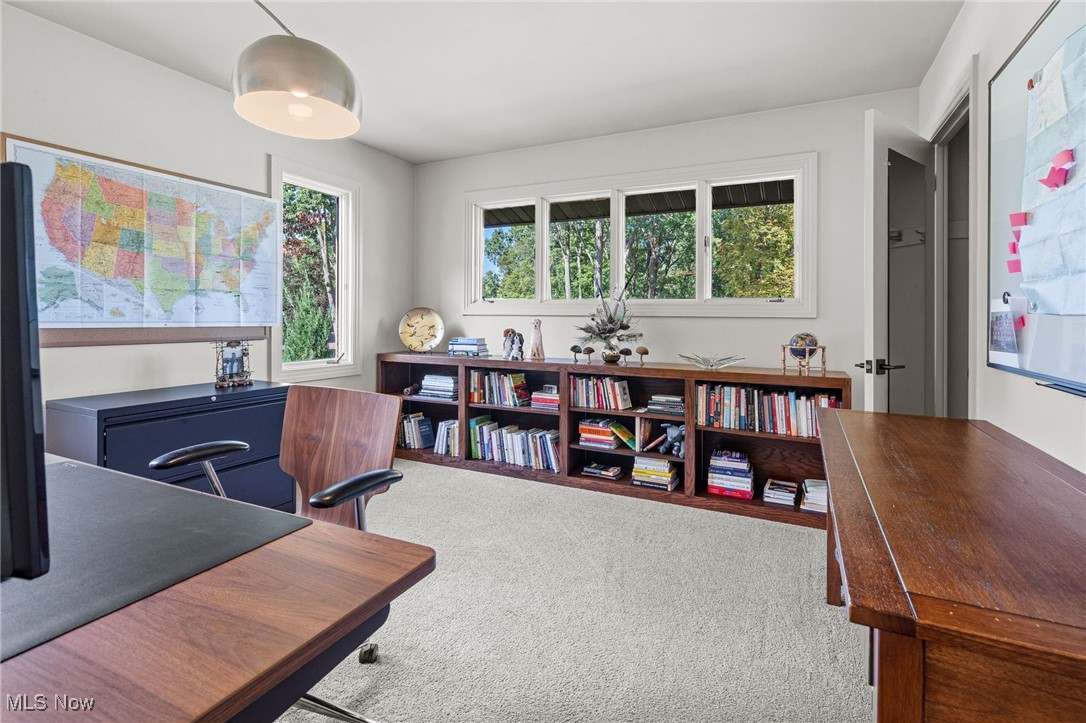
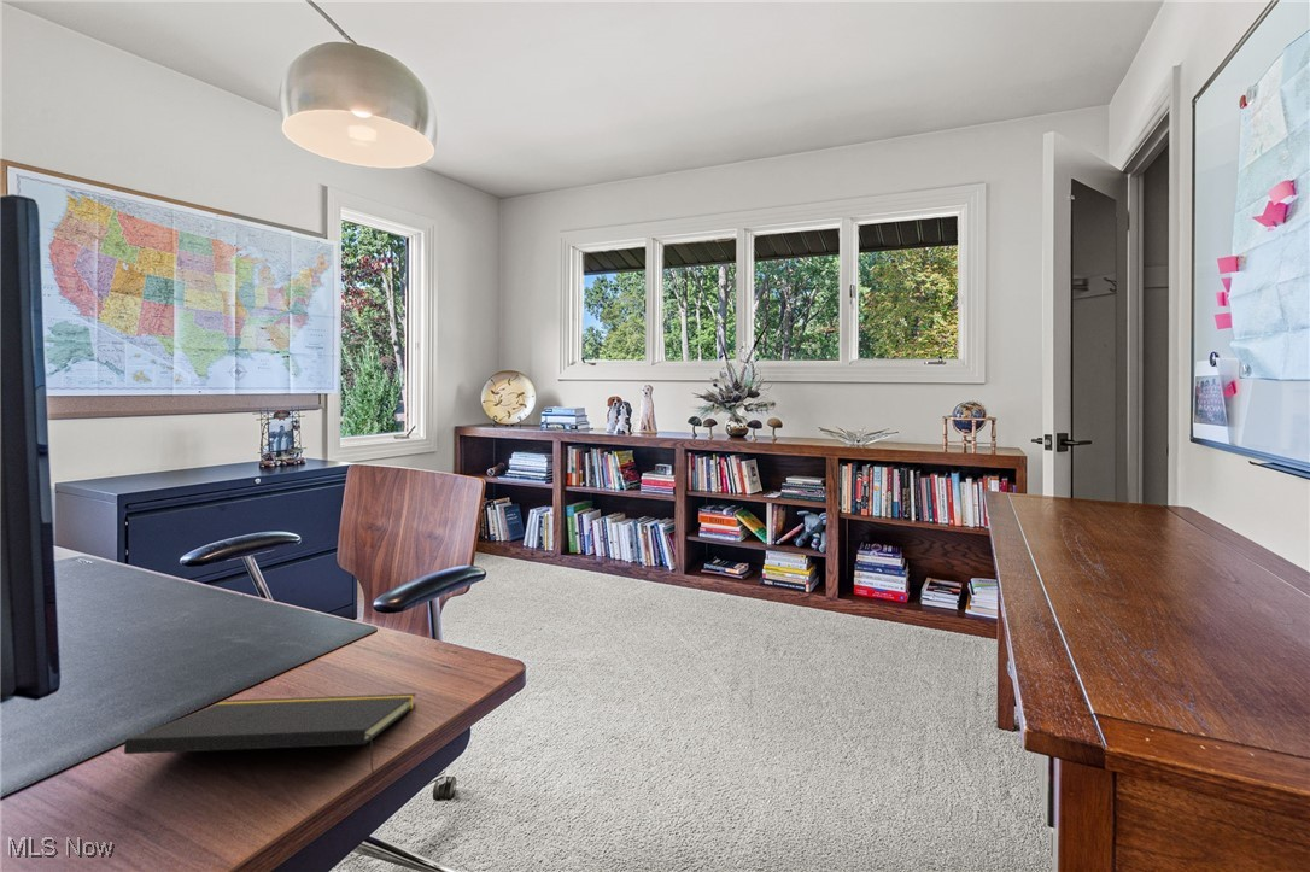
+ notepad [123,692,417,776]
